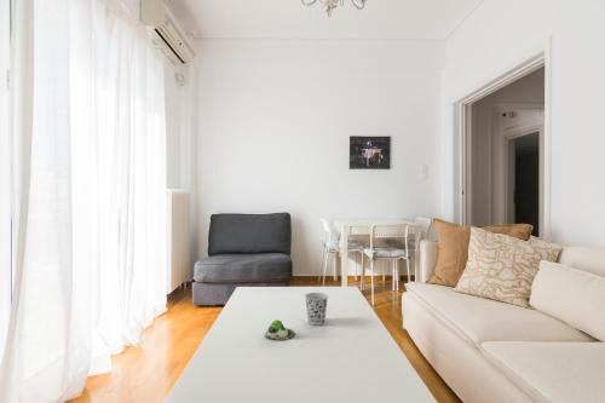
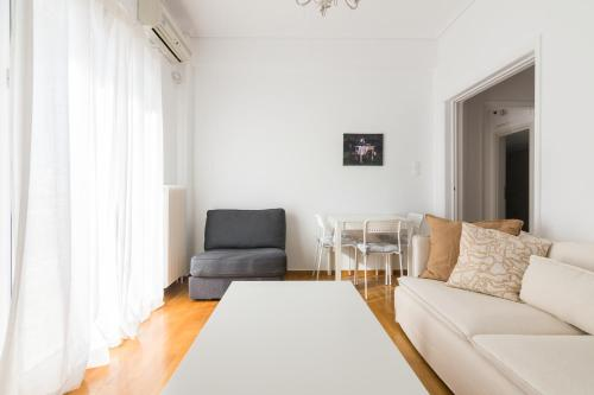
- cup [304,292,329,327]
- succulent plant [264,318,296,341]
